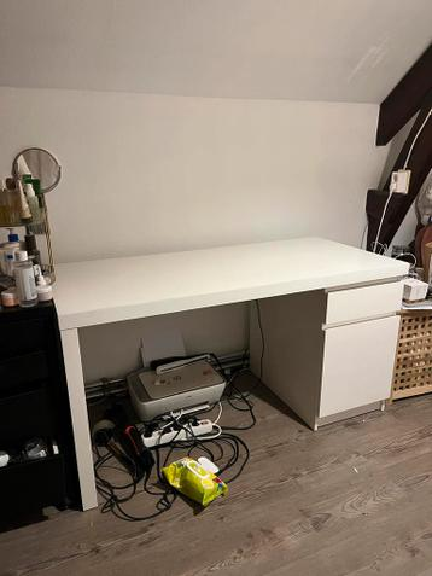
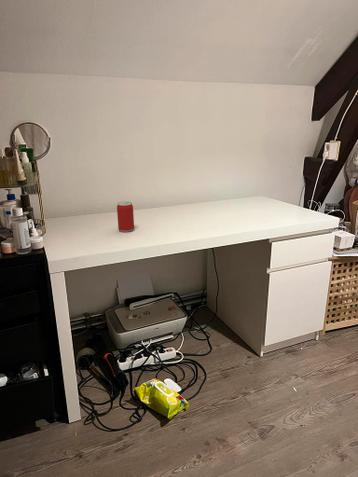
+ beer can [116,200,135,233]
